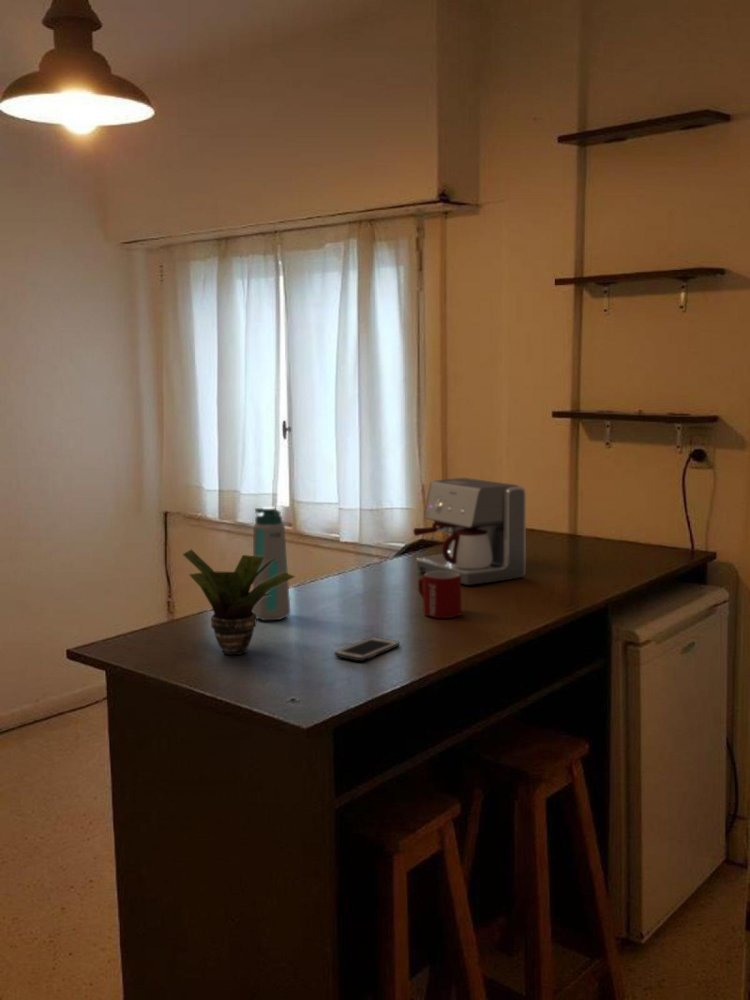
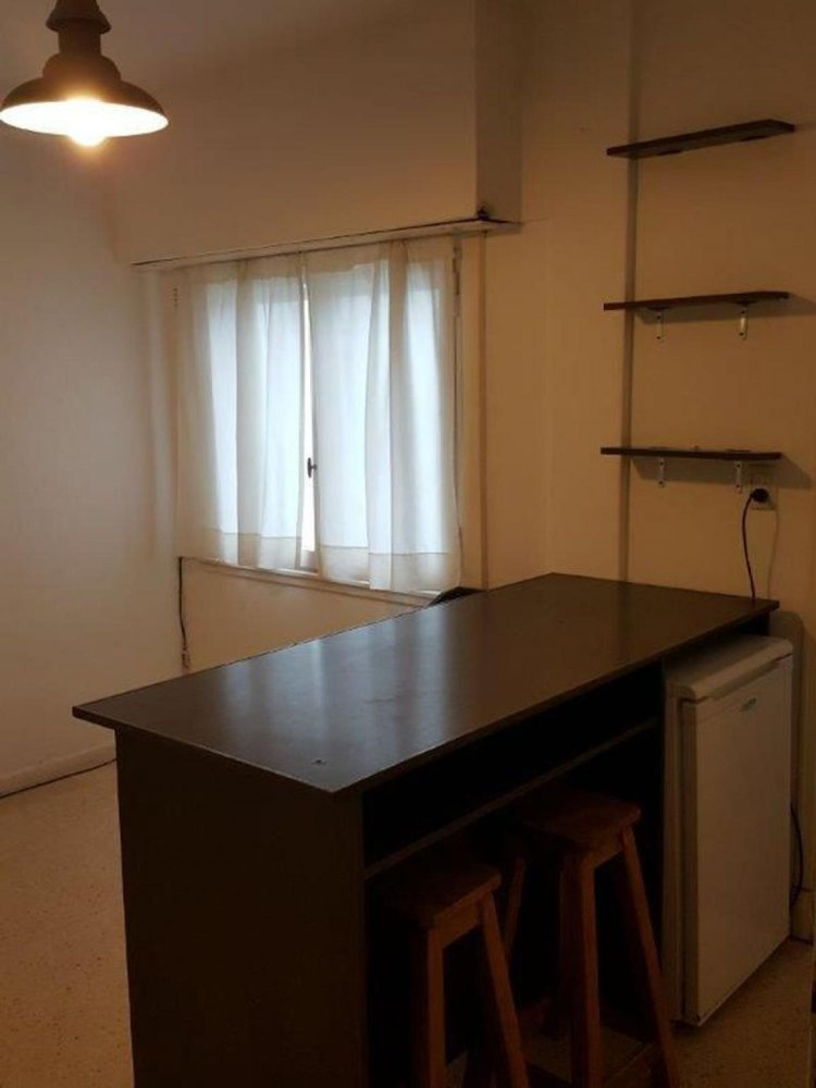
- coffee maker [412,477,527,586]
- water bottle [252,506,291,621]
- potted plant [181,548,297,656]
- cell phone [333,636,401,662]
- mug [417,571,462,619]
